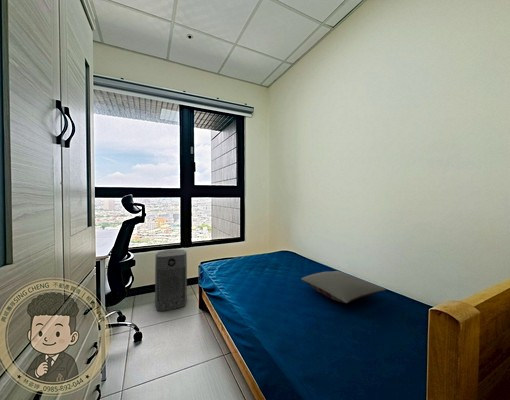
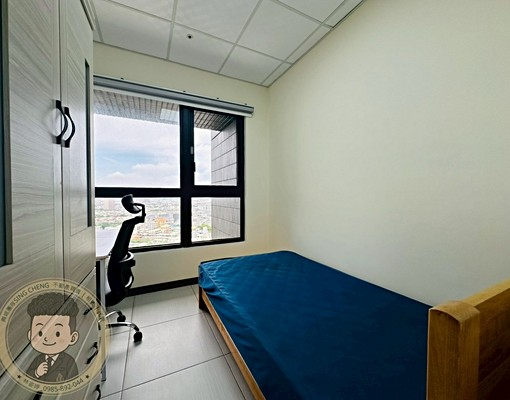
- pillow [300,270,387,304]
- air purifier [154,248,188,312]
